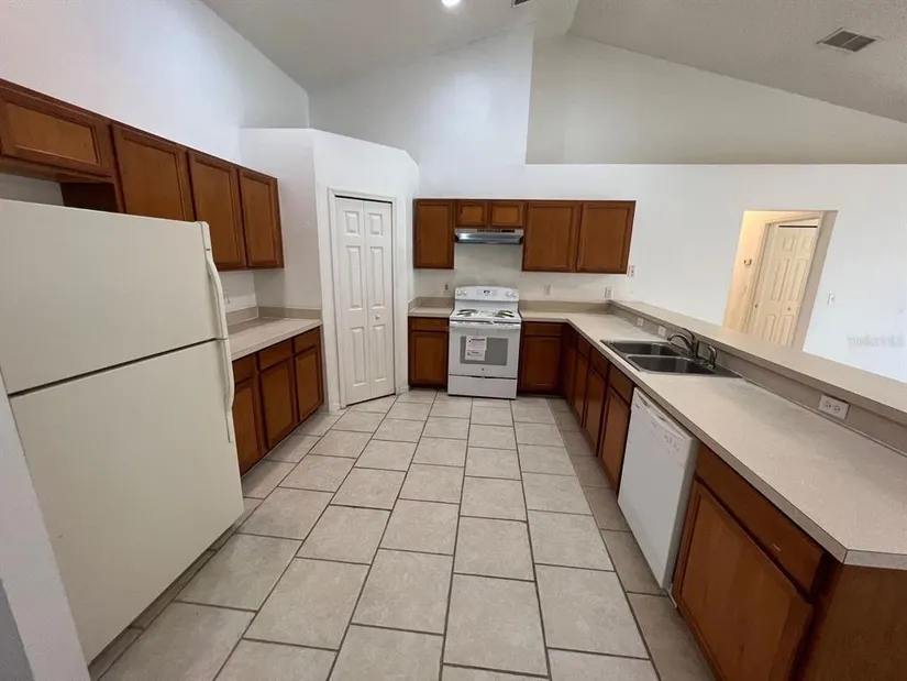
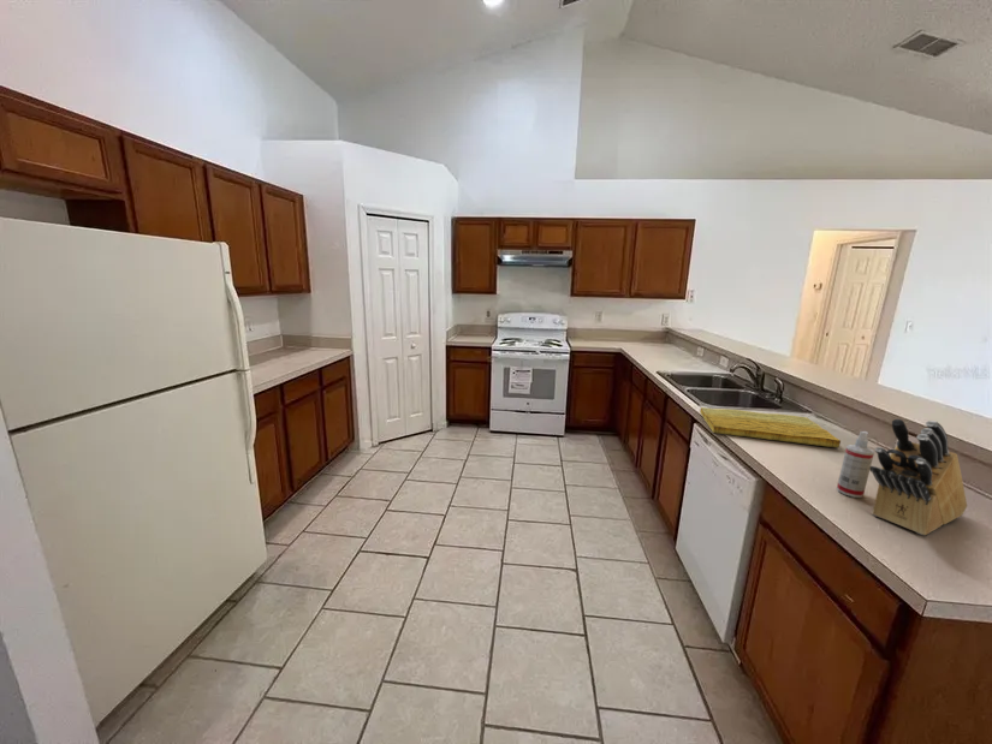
+ cutting board [699,406,842,450]
+ knife block [869,418,968,536]
+ spray bottle [836,430,875,499]
